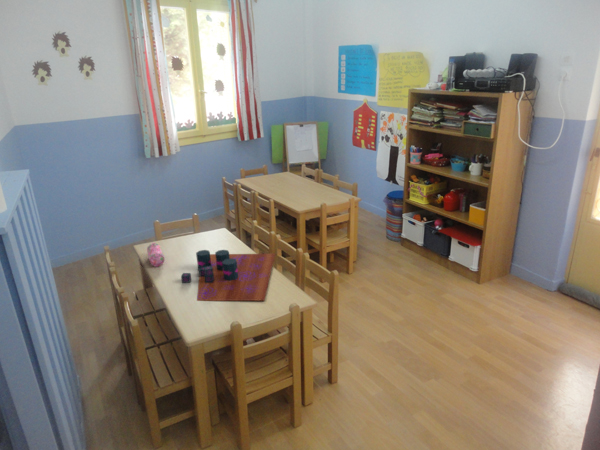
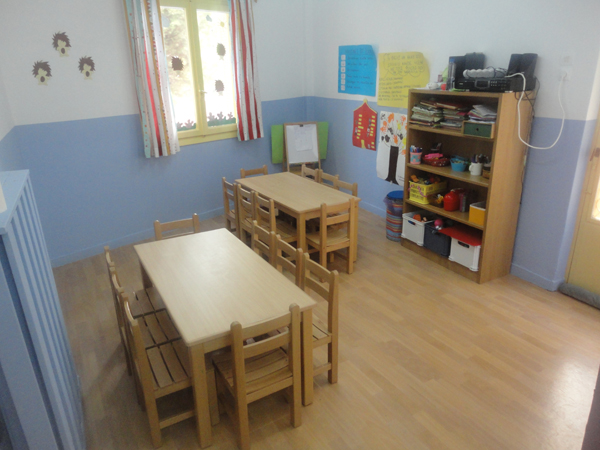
- board game [180,249,276,302]
- pencil case [146,242,165,268]
